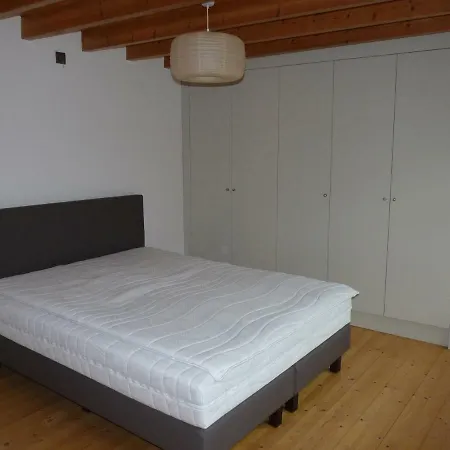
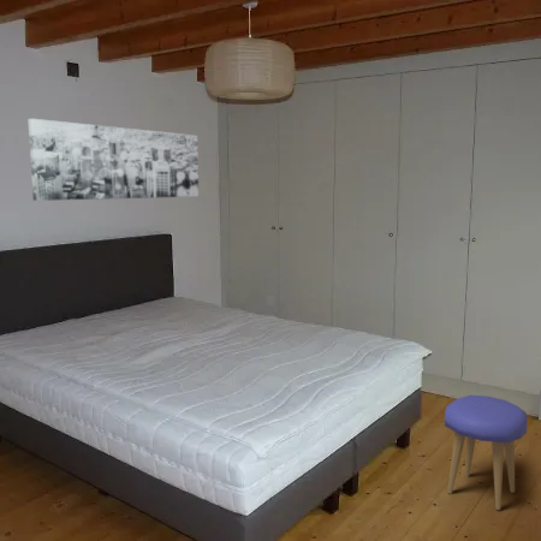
+ wall art [26,118,200,202]
+ stool [444,394,529,511]
